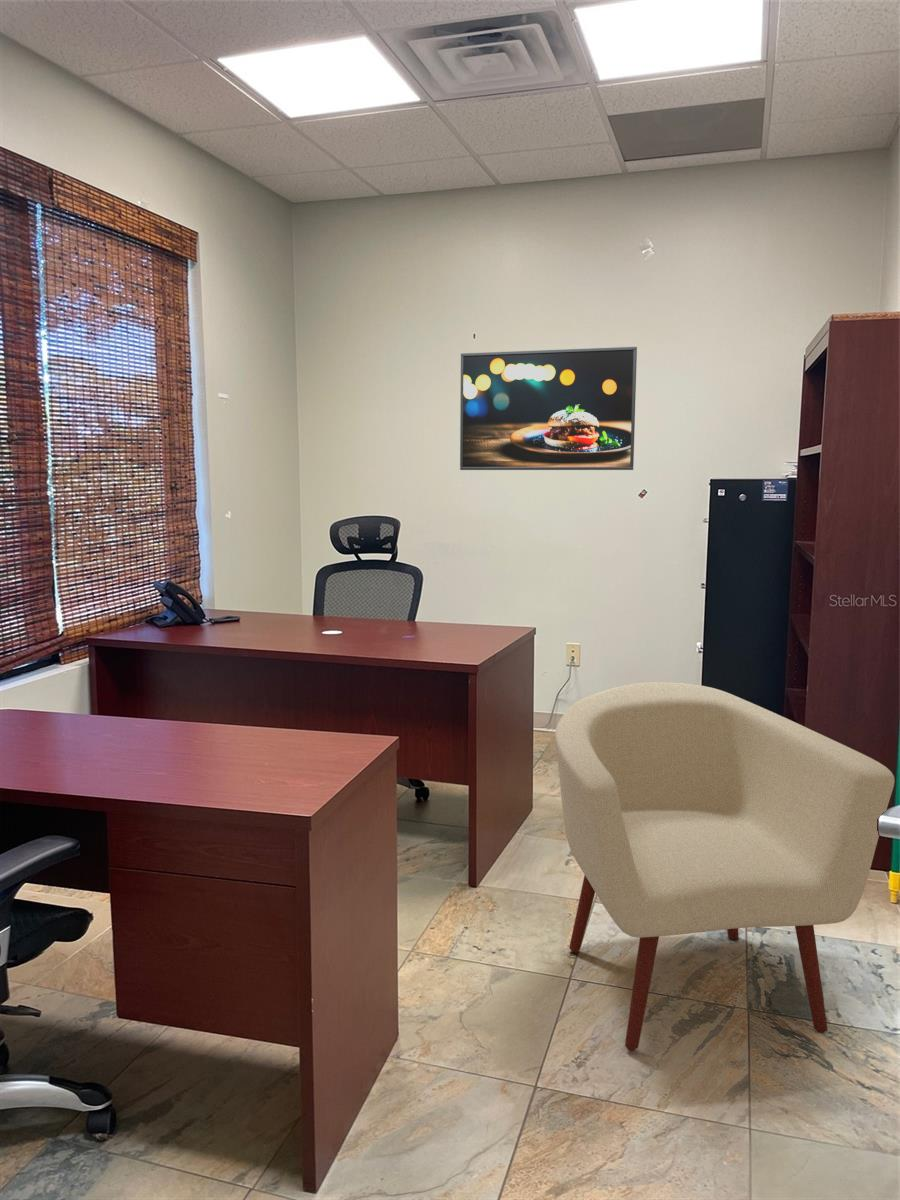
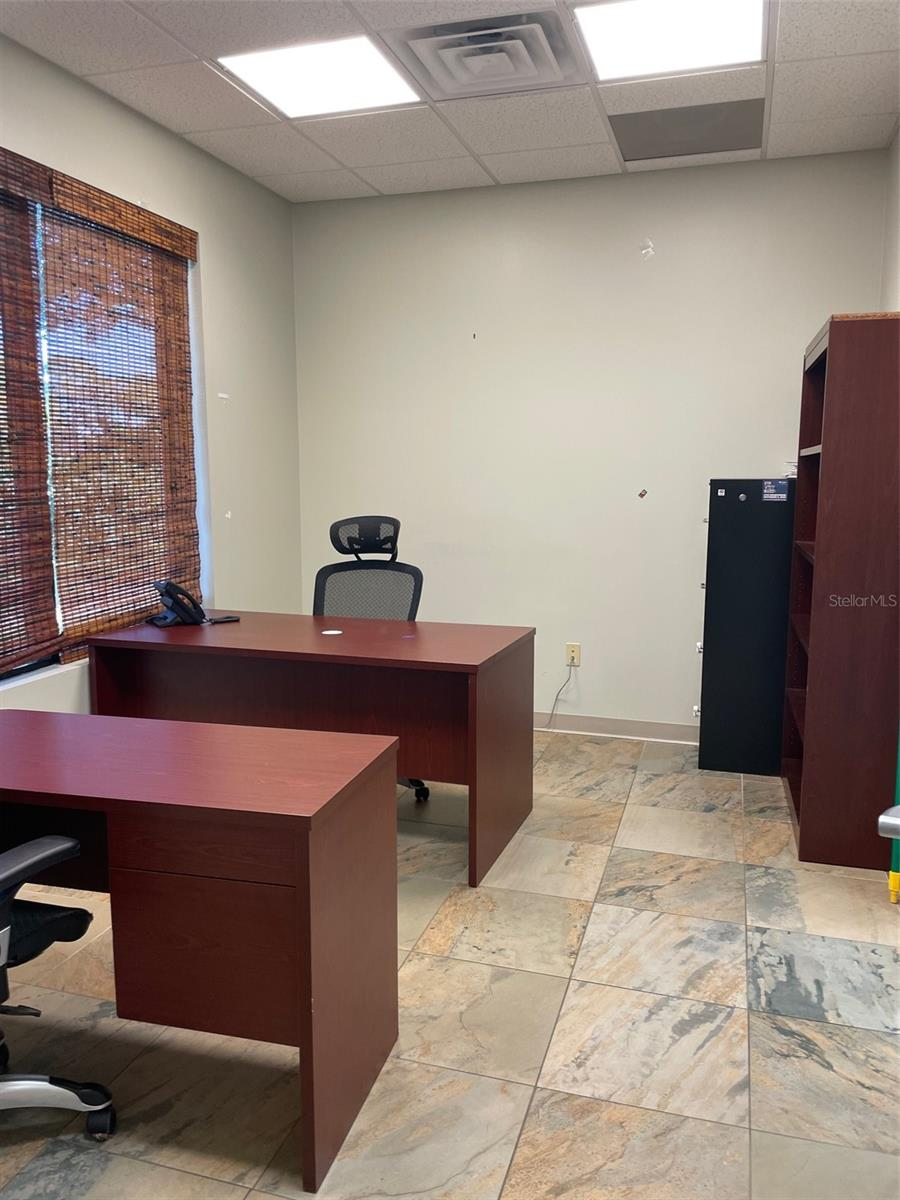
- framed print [459,346,638,471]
- armchair [554,681,896,1052]
